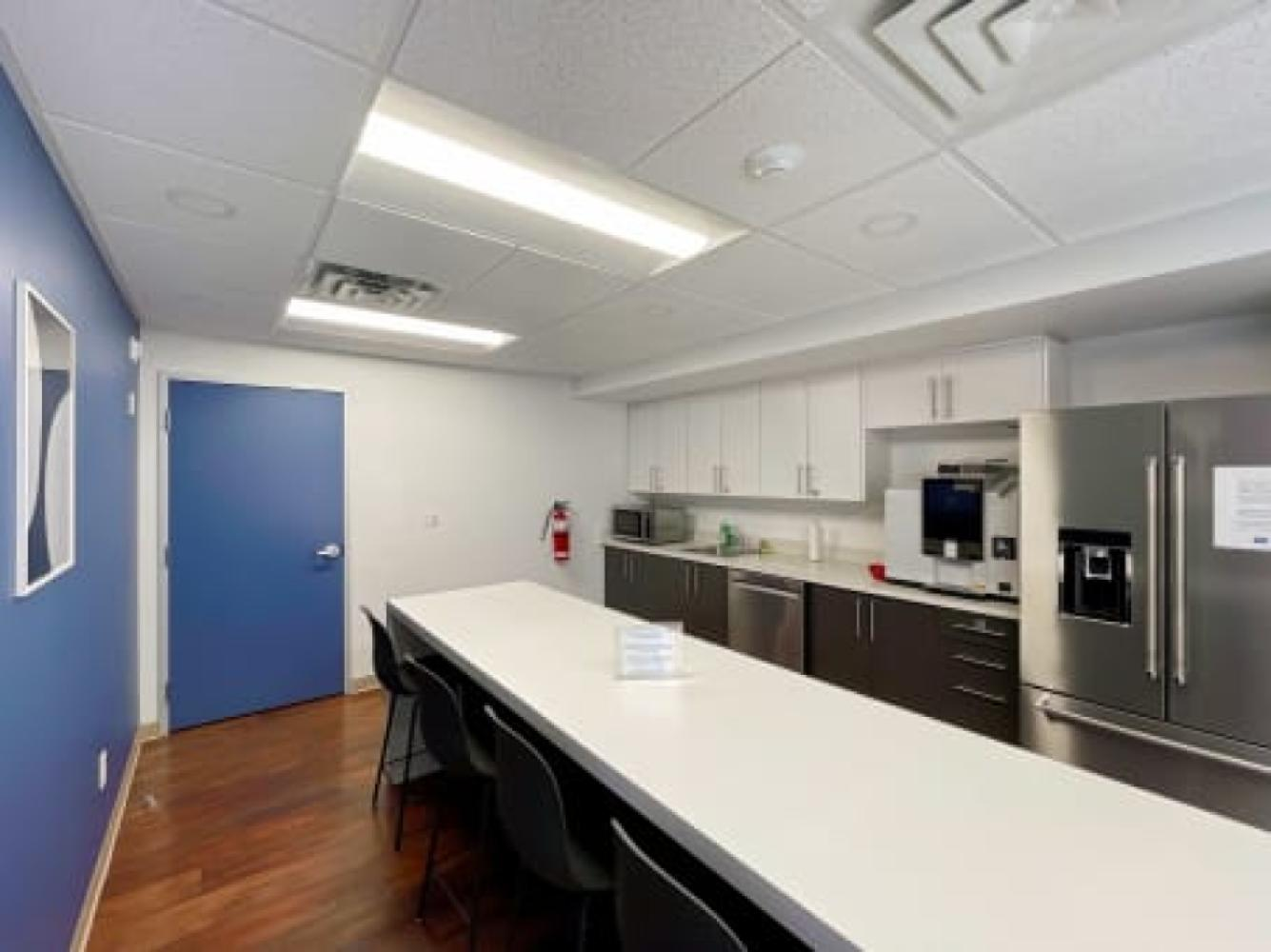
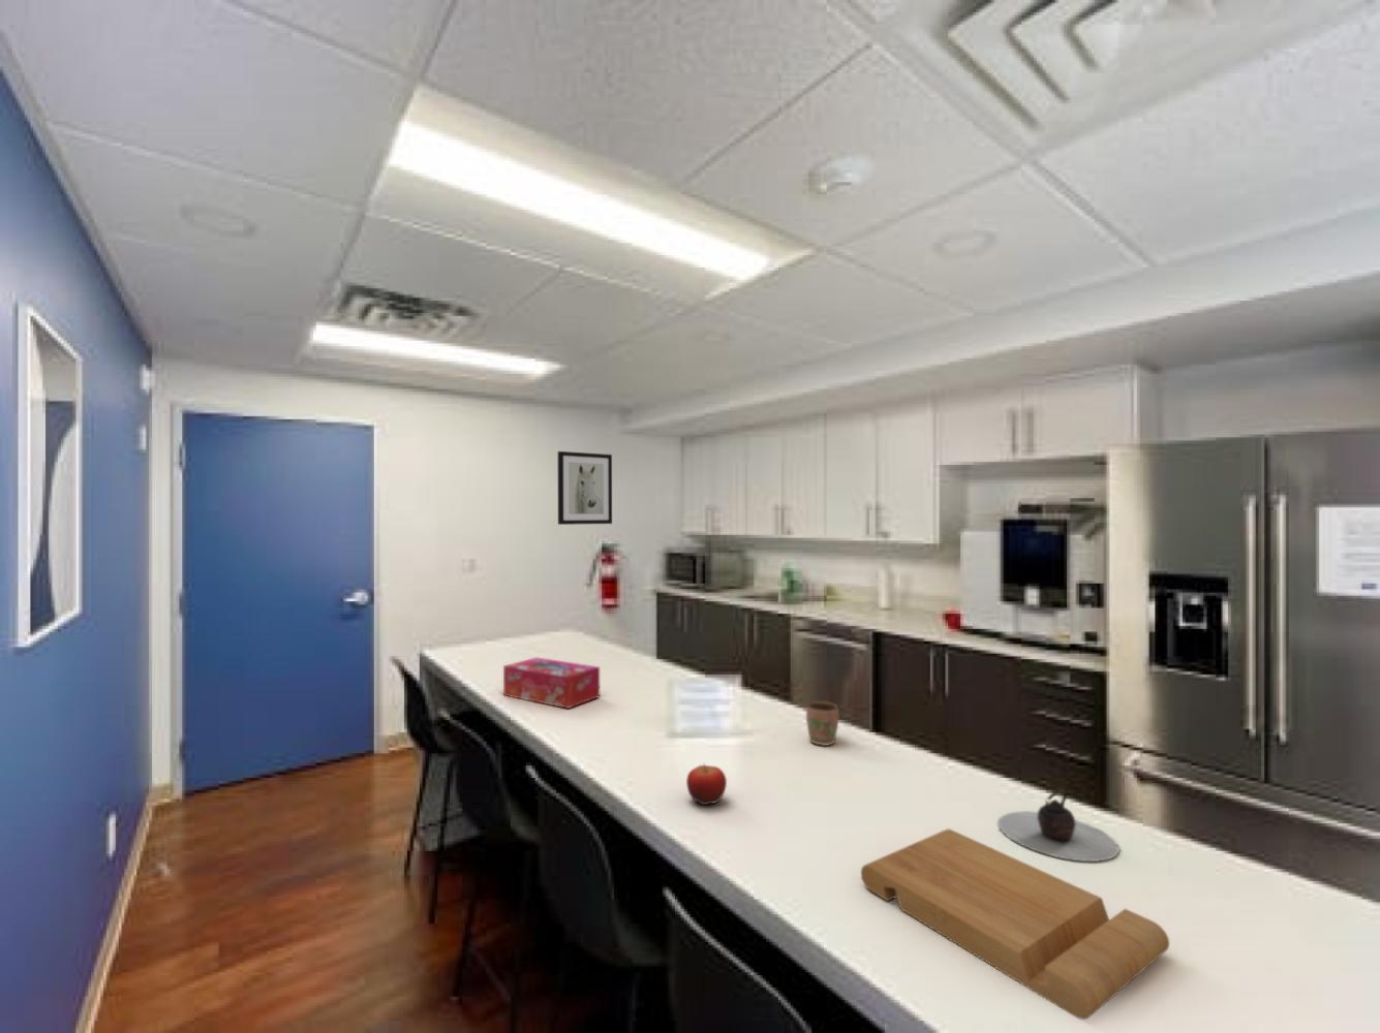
+ mug [806,700,840,747]
+ fruit [685,763,727,806]
+ teapot [997,788,1121,863]
+ cutting board [860,829,1170,1021]
+ tissue box [503,656,600,710]
+ wall art [557,450,613,526]
